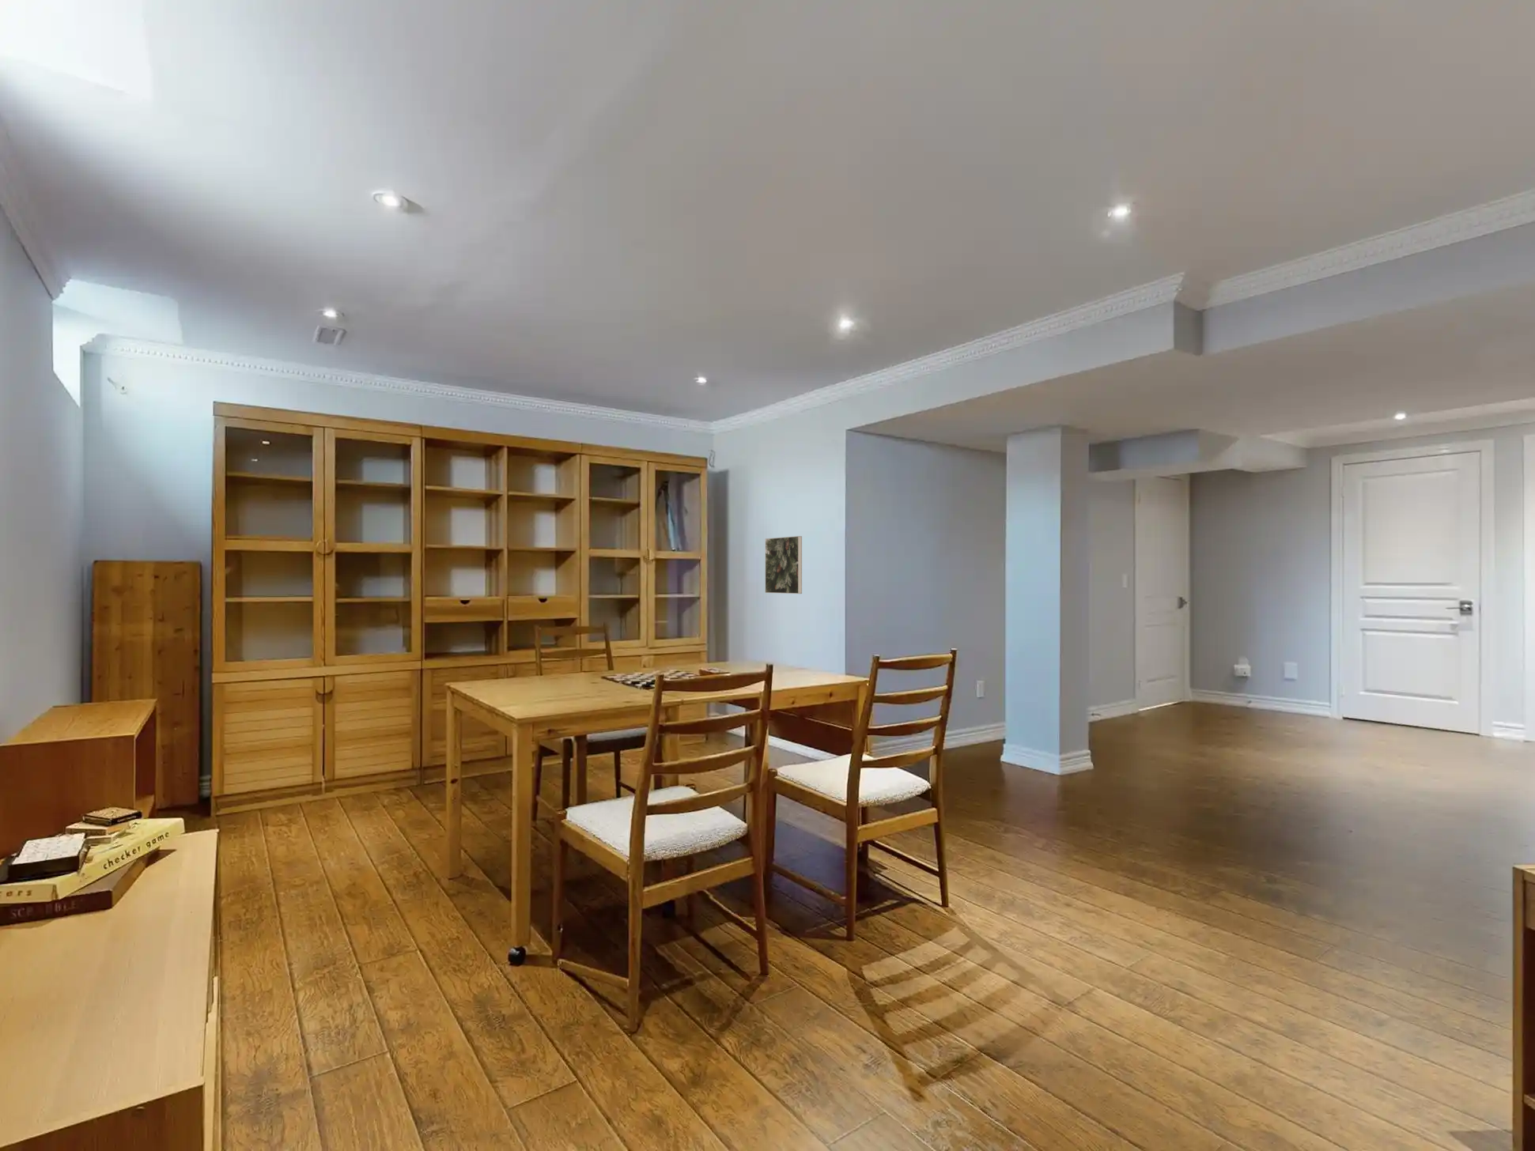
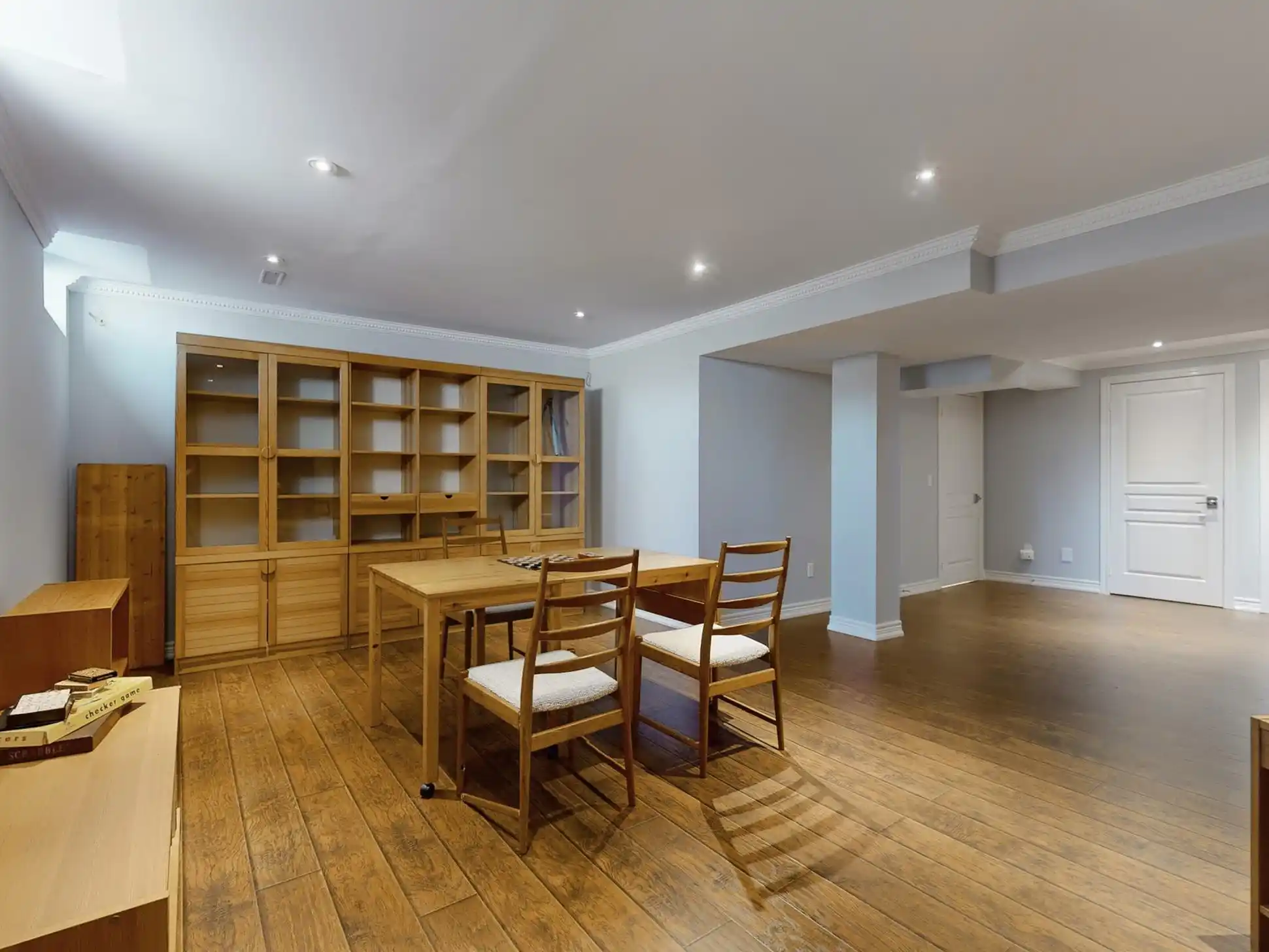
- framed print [764,536,803,595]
